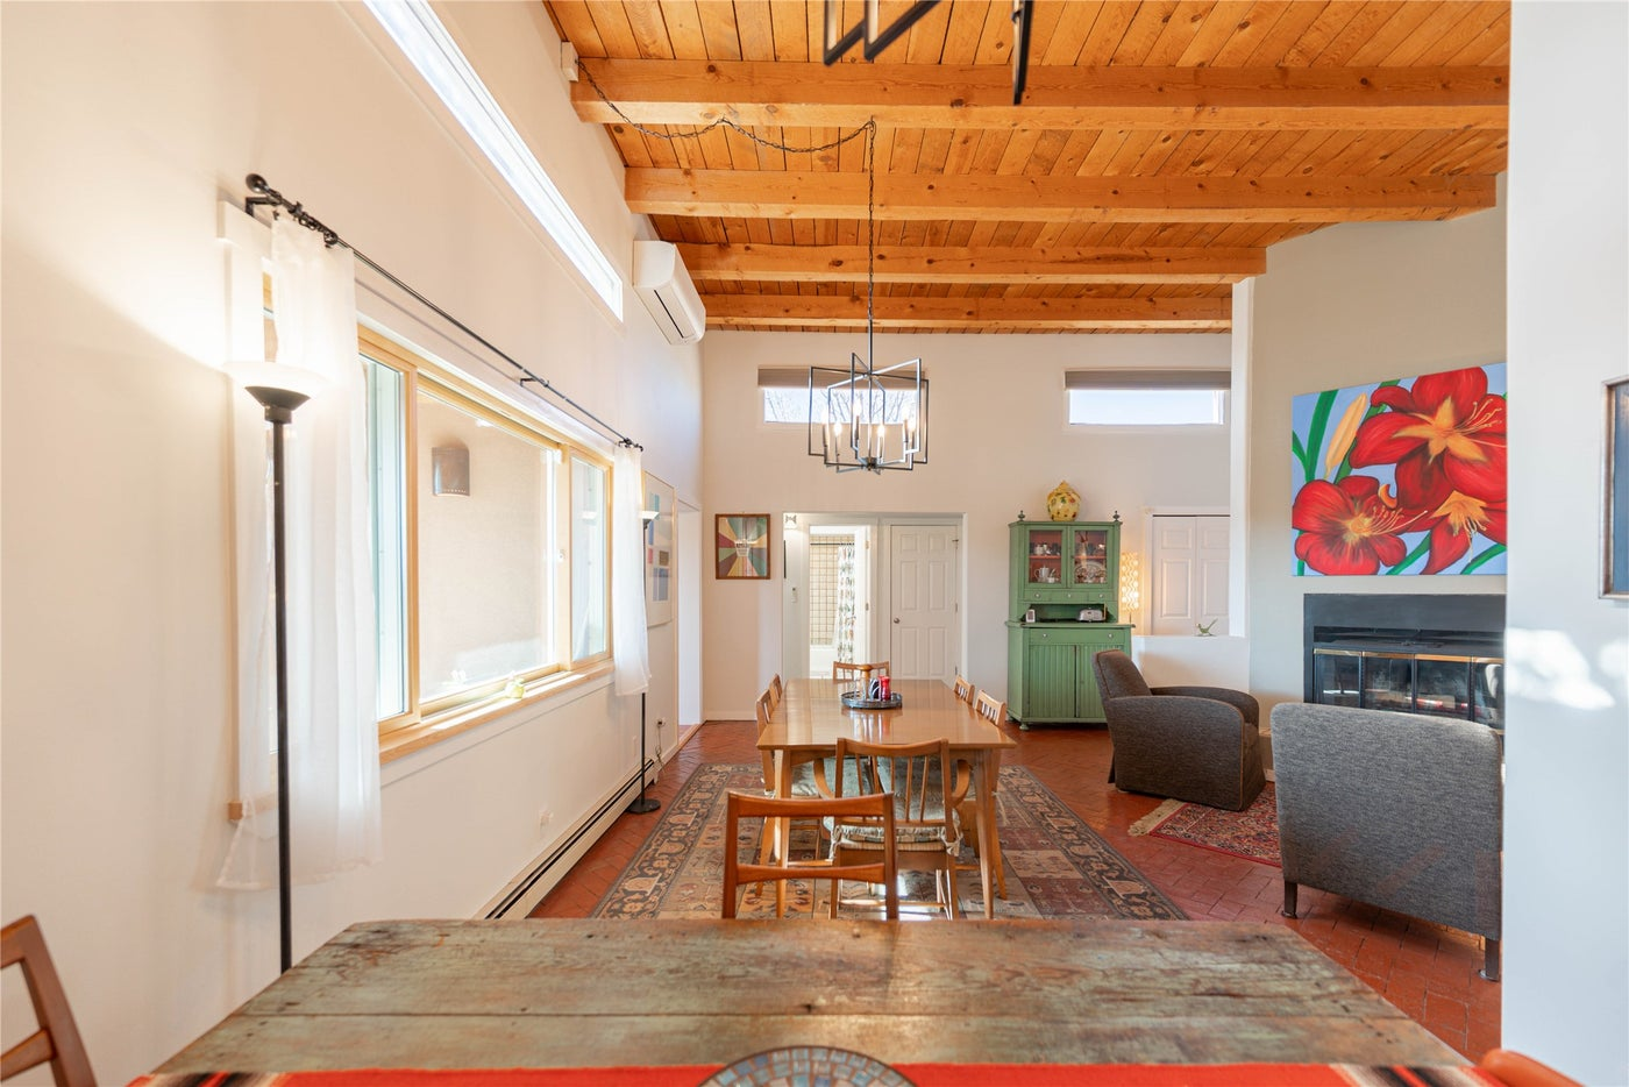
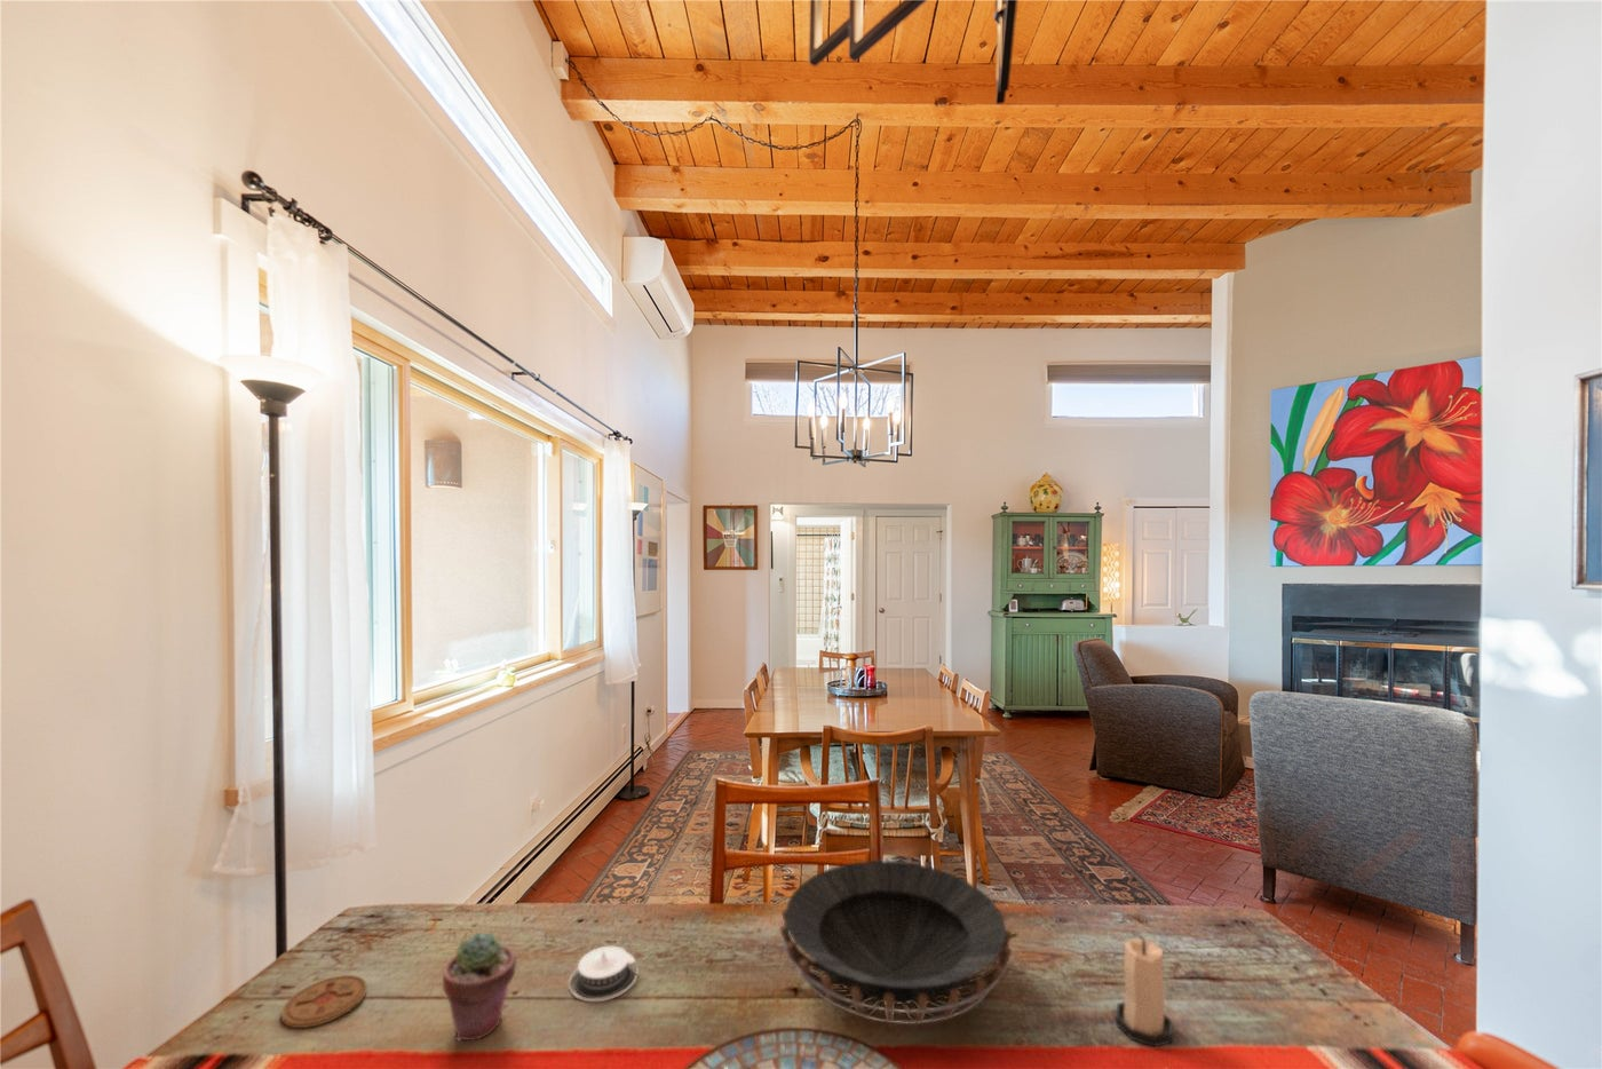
+ coaster [280,974,369,1028]
+ potted succulent [441,932,519,1043]
+ candle [1114,938,1173,1048]
+ decorative bowl [778,859,1019,1026]
+ architectural model [568,945,638,1002]
